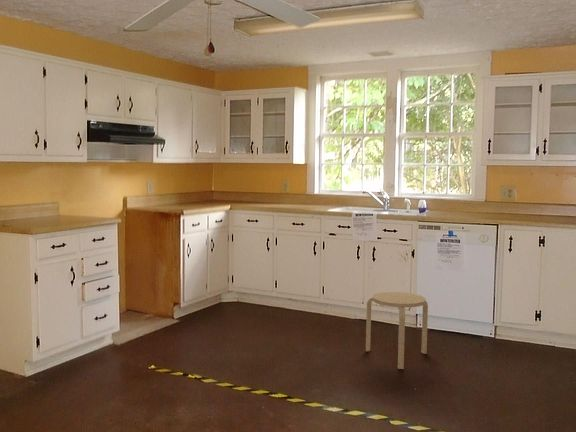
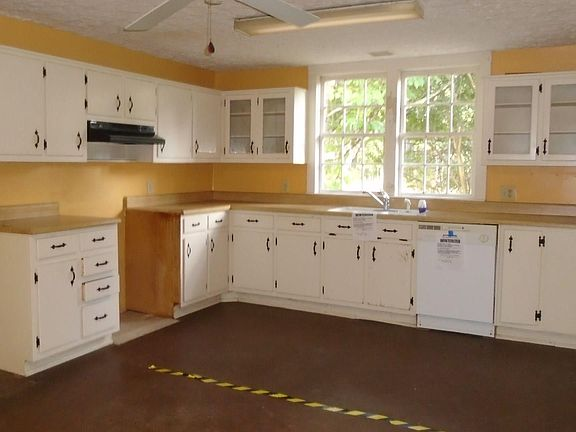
- stool [365,291,429,370]
